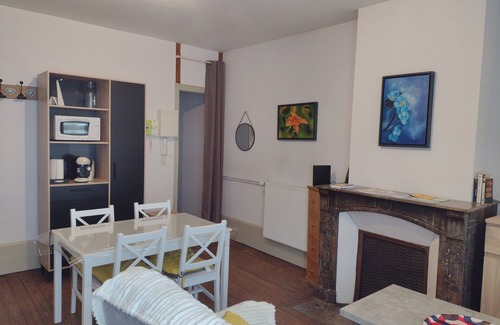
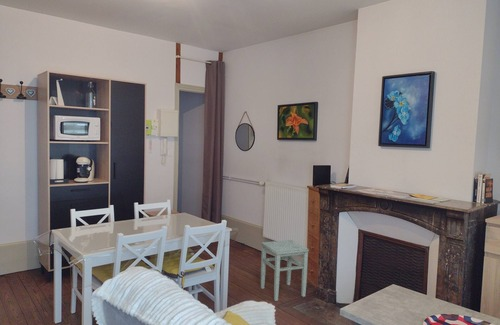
+ stool [260,239,310,302]
